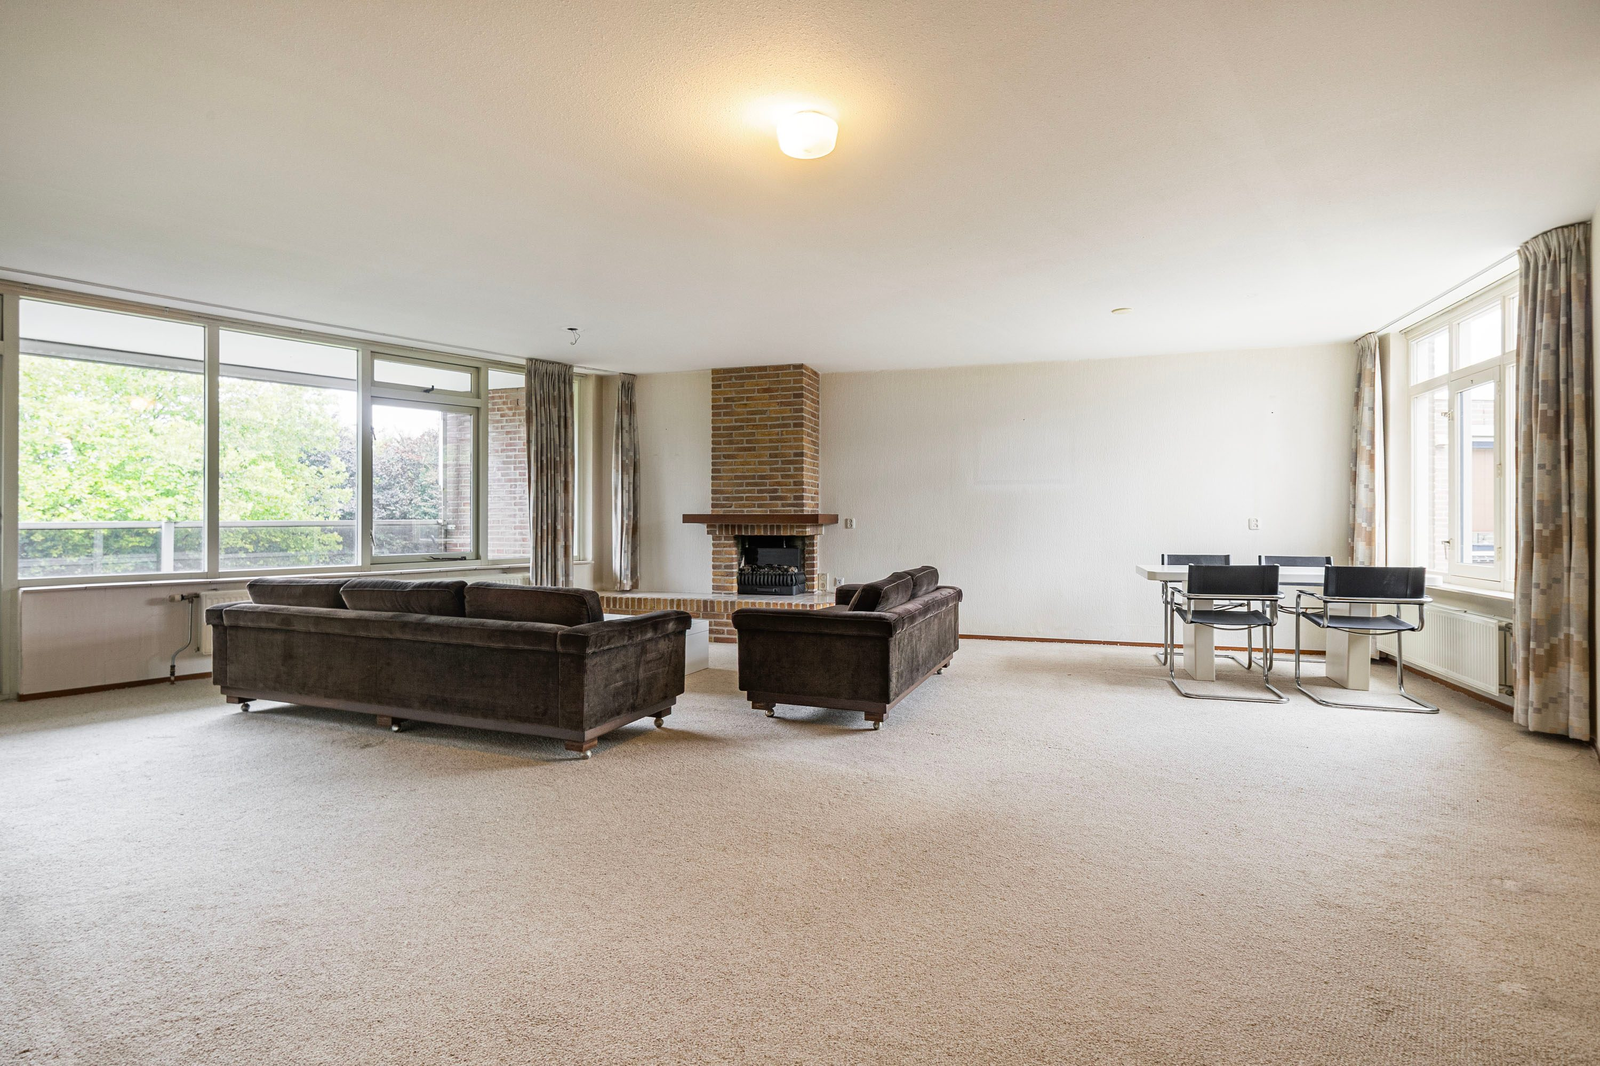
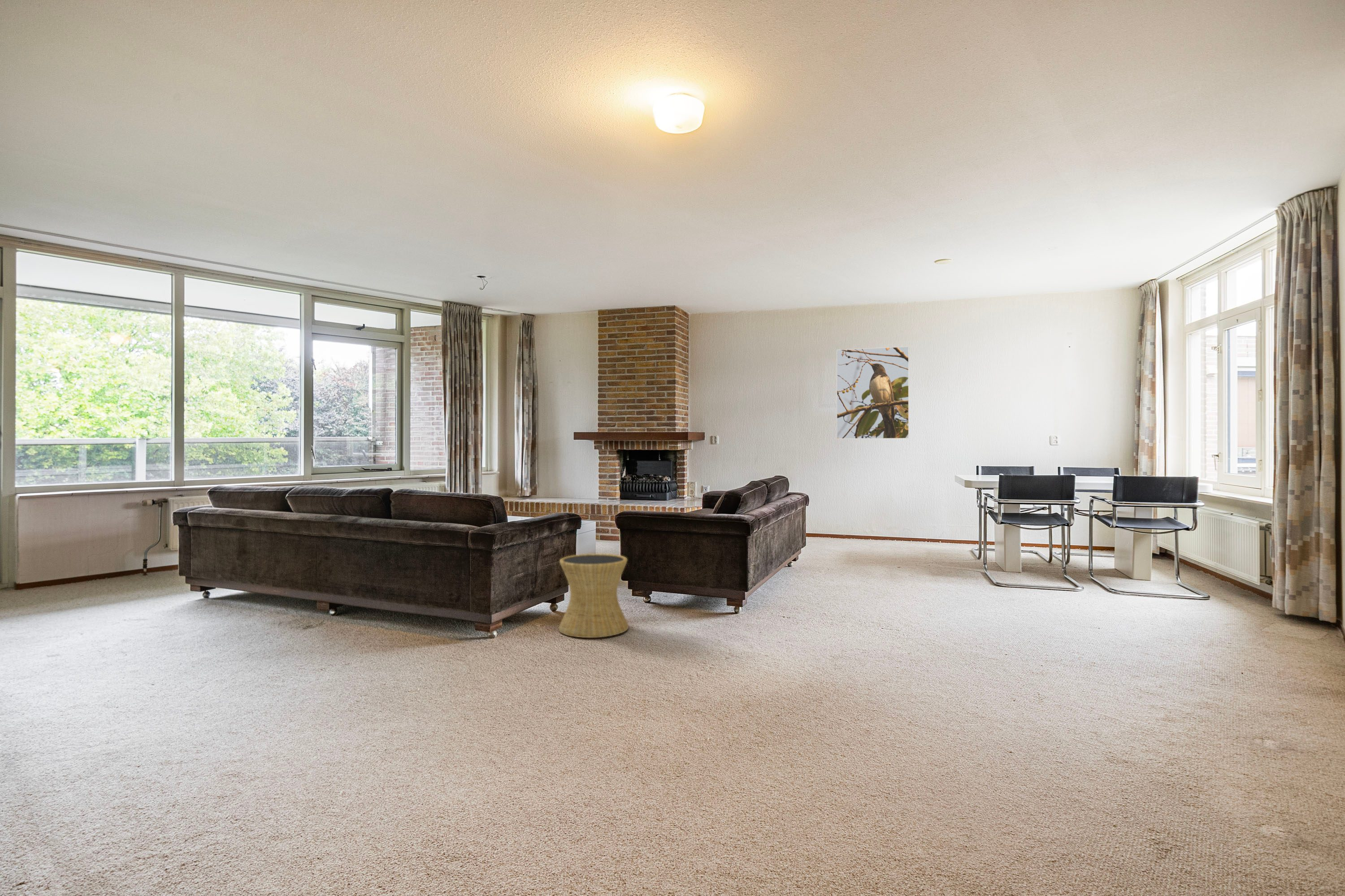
+ side table [558,553,629,638]
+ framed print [836,346,909,439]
